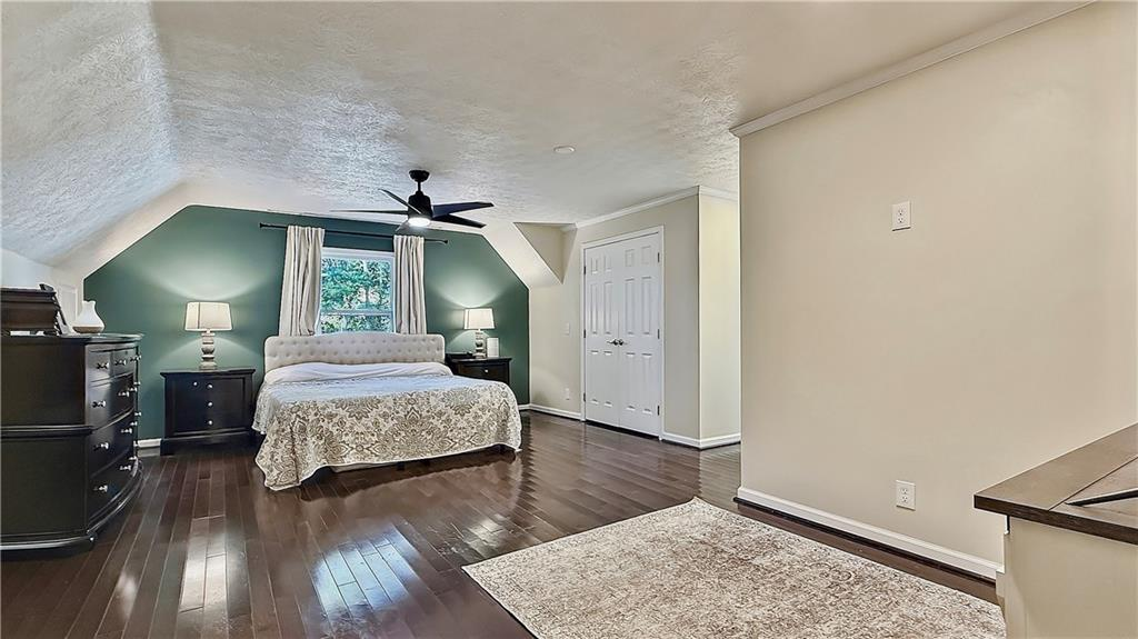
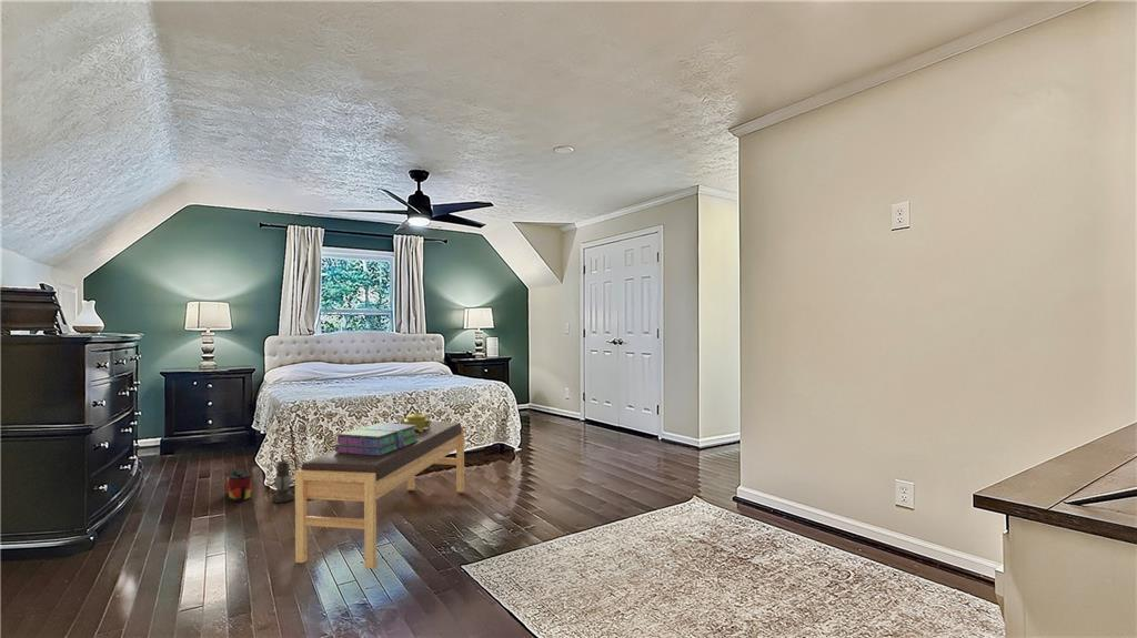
+ decorative box [401,411,432,432]
+ bag [224,468,253,504]
+ bench [294,421,465,569]
+ lantern [271,454,295,504]
+ stack of books [334,422,419,456]
